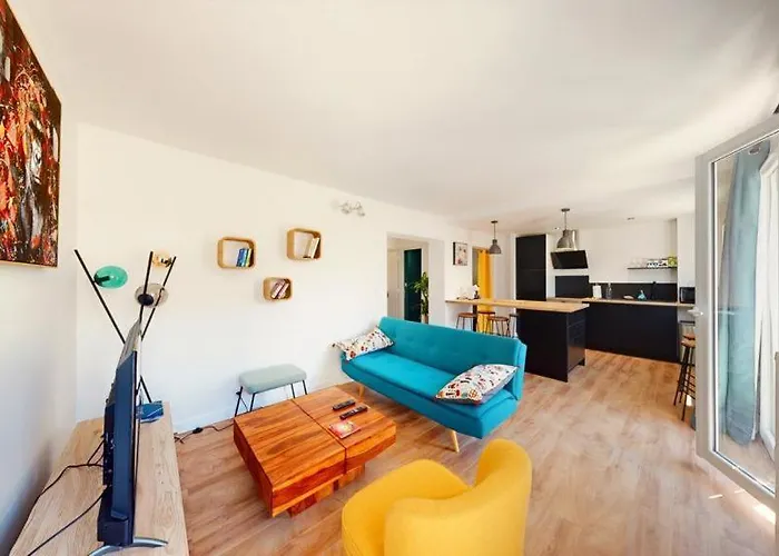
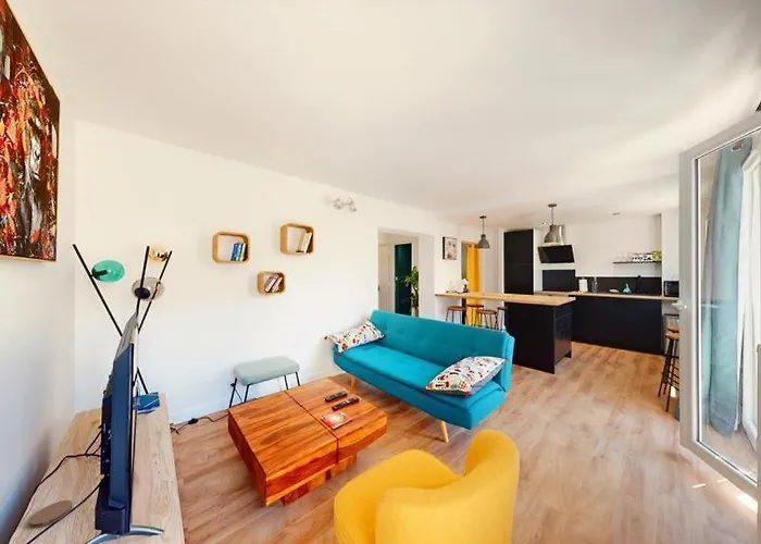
+ coaster [28,499,73,529]
